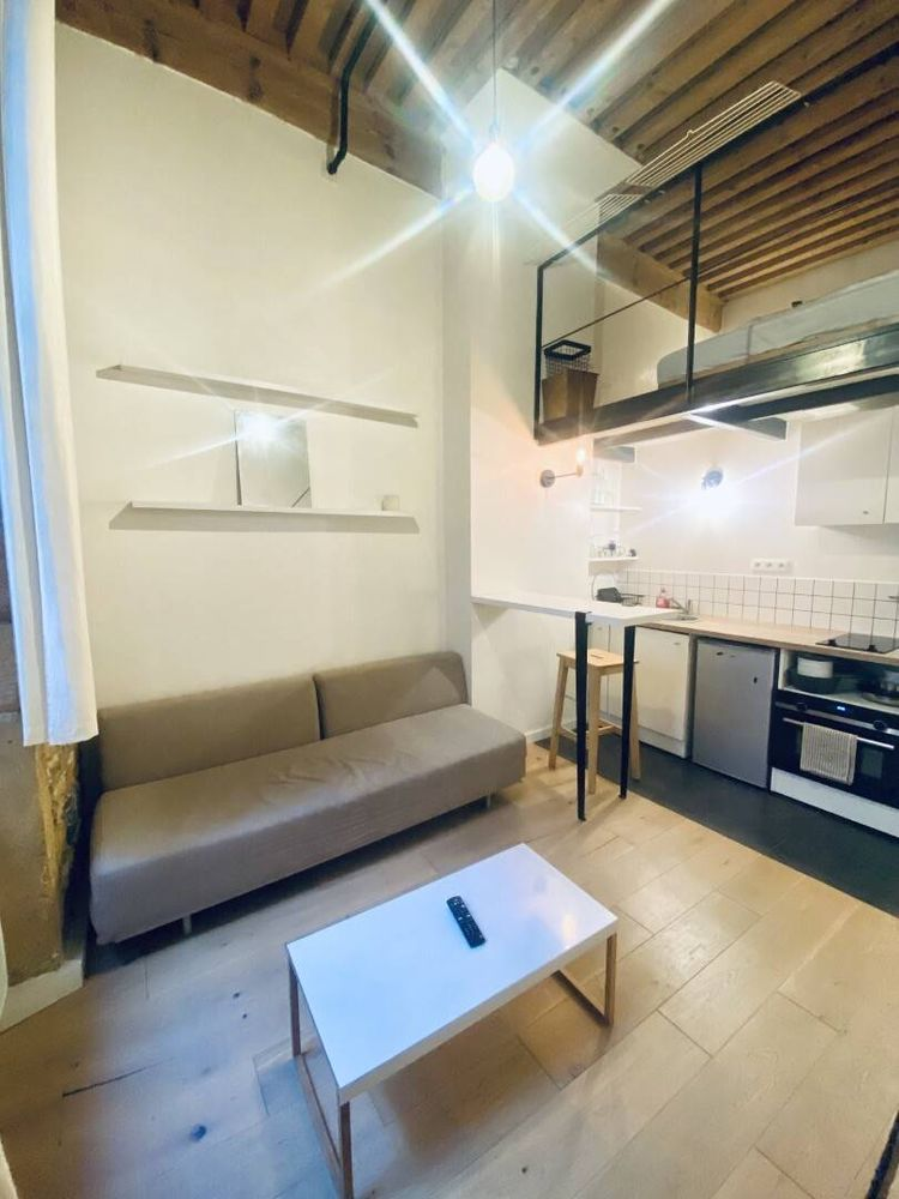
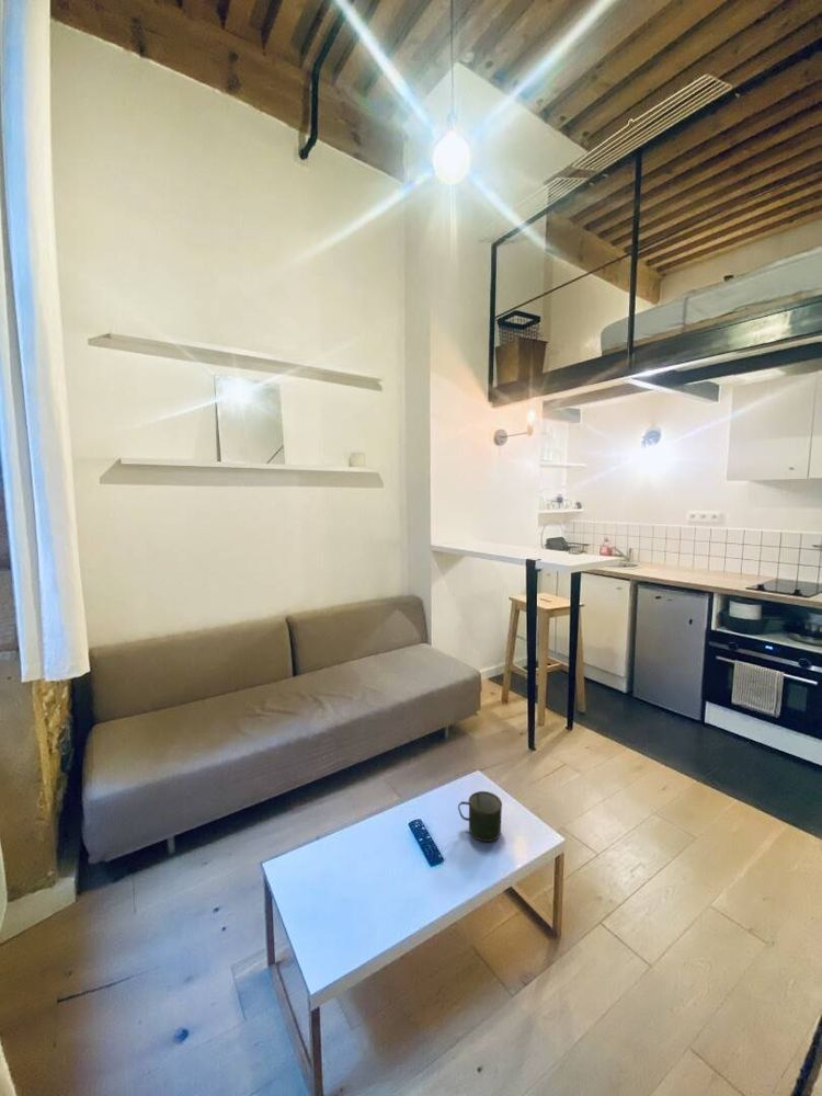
+ mug [457,790,503,843]
